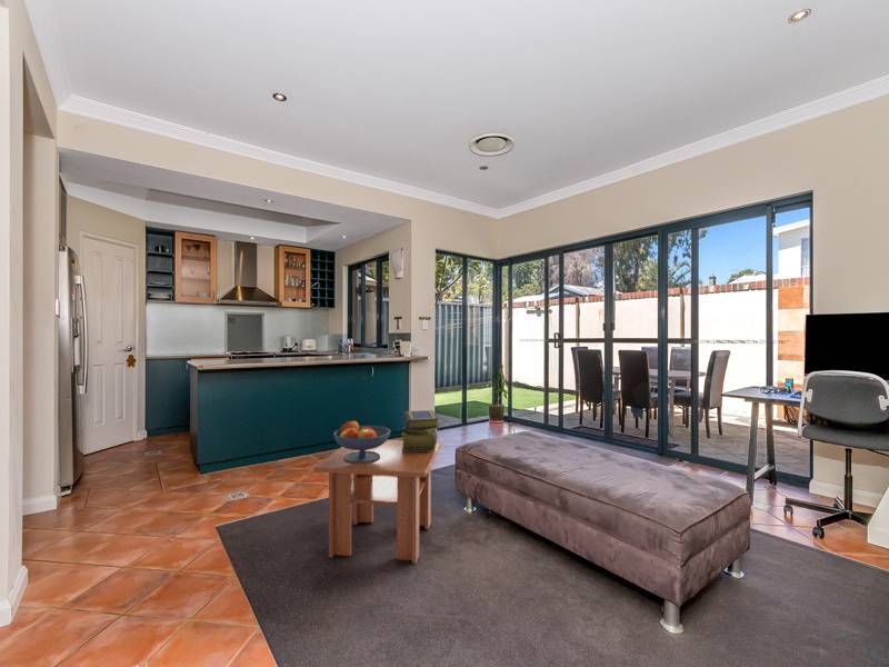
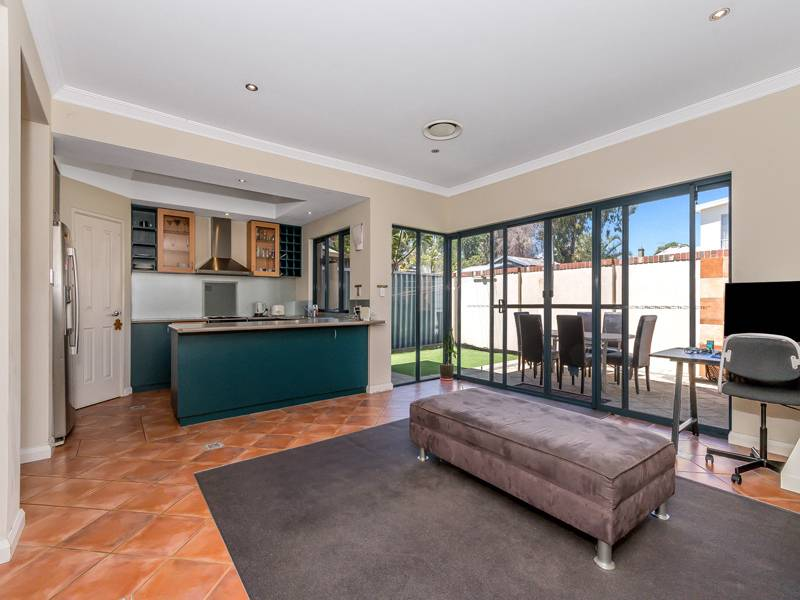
- fruit bowl [332,420,392,464]
- stack of books [400,409,441,451]
- coffee table [312,439,442,565]
